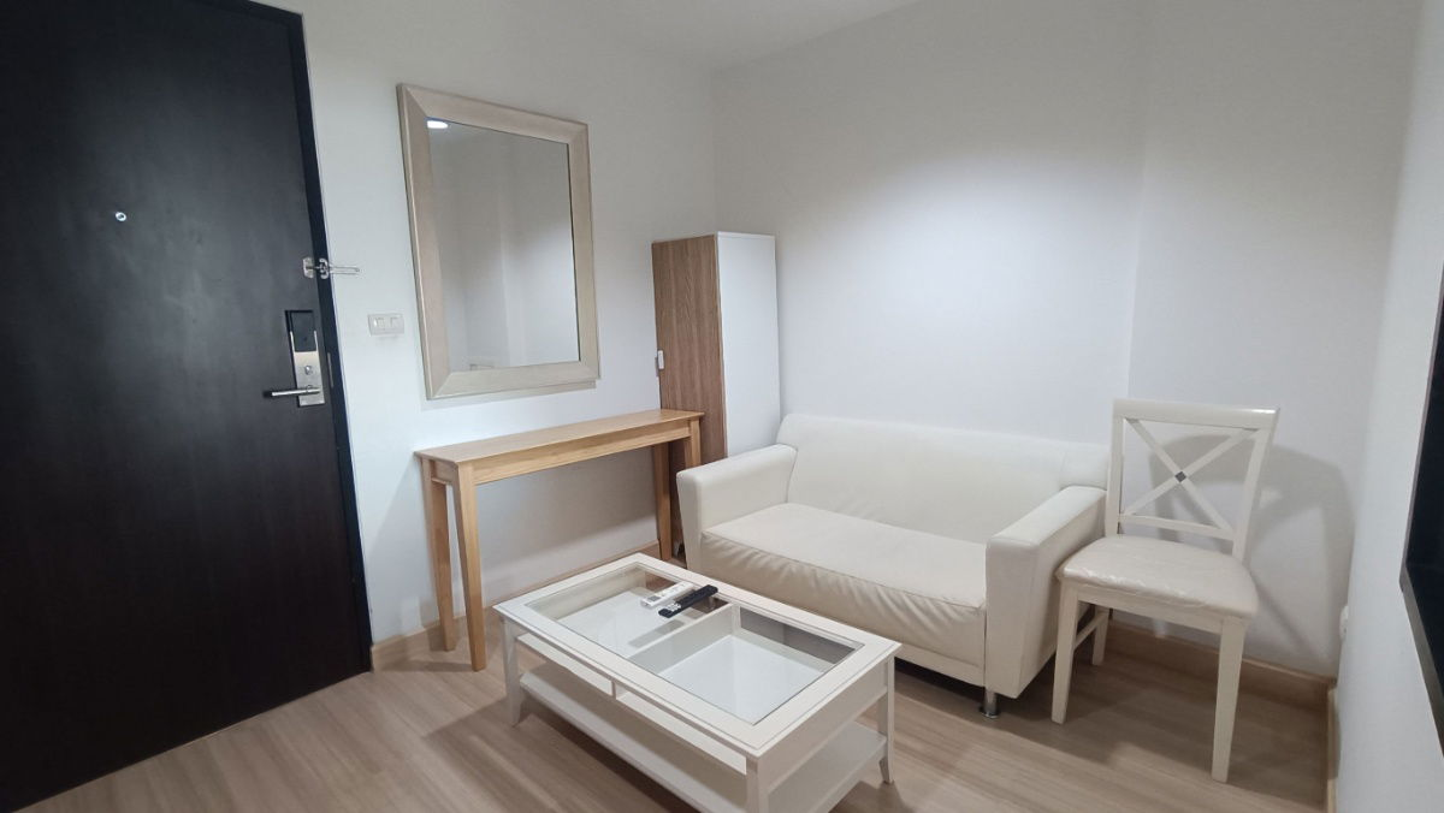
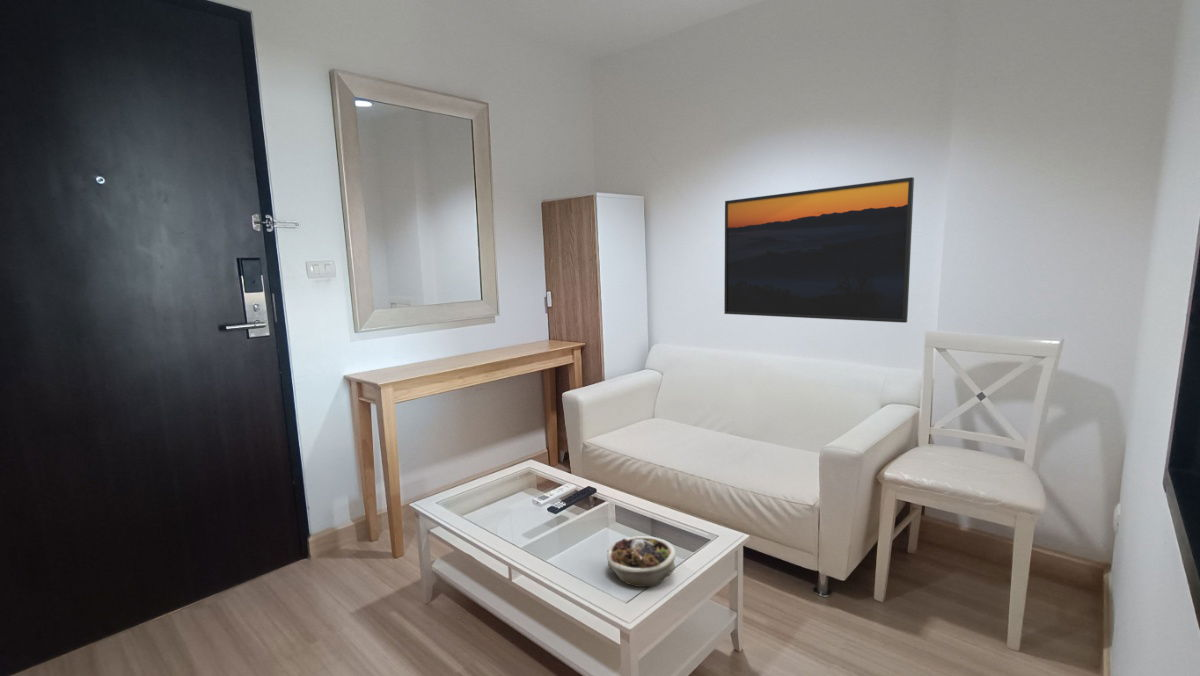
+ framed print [723,176,915,324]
+ succulent planter [606,535,677,588]
